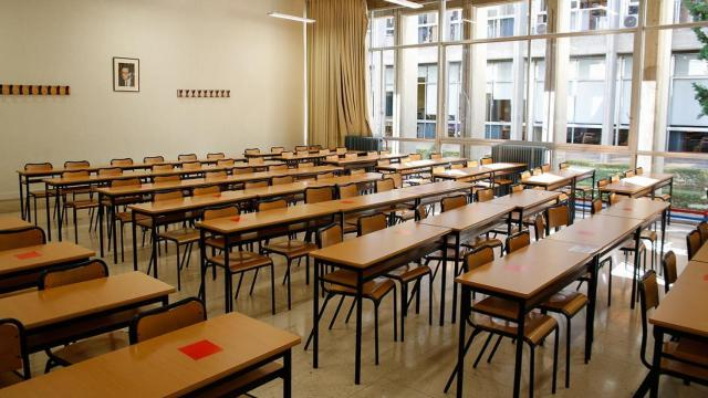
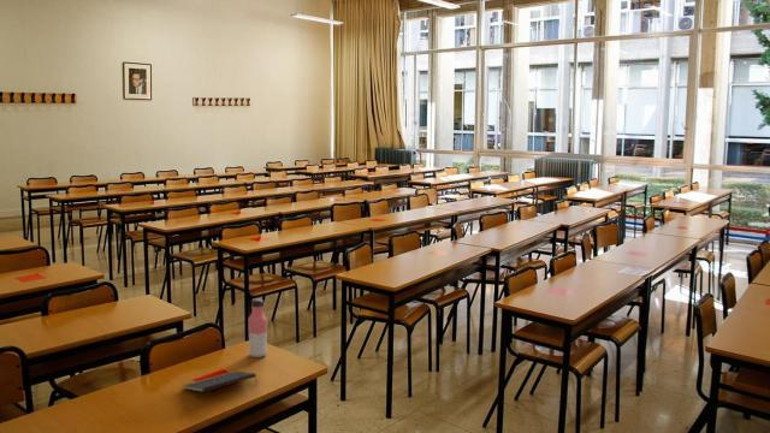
+ notepad [182,369,259,393]
+ water bottle [247,298,268,358]
